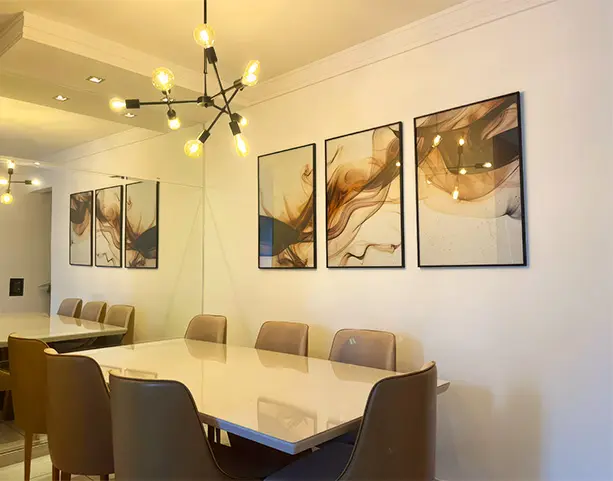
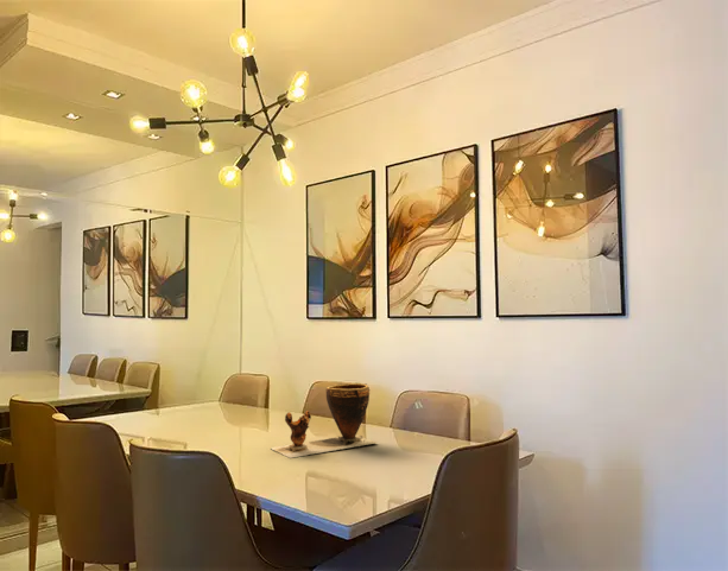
+ clay pot [271,382,378,459]
